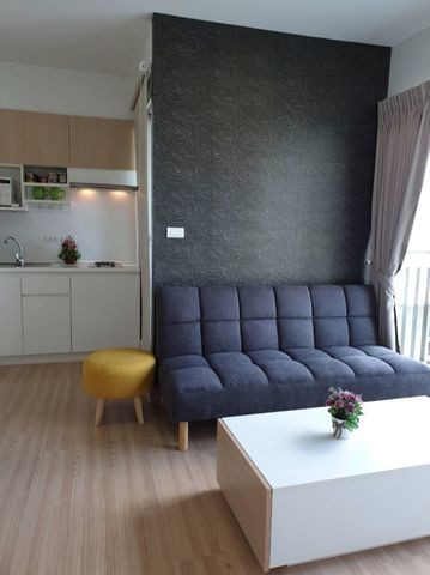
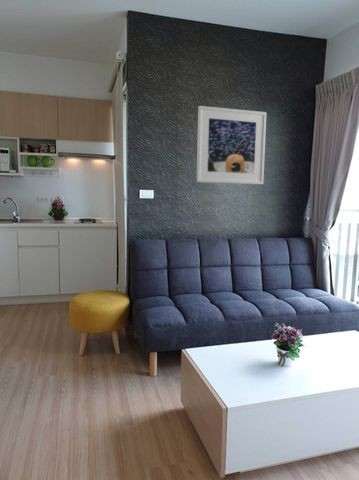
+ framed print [196,105,267,185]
